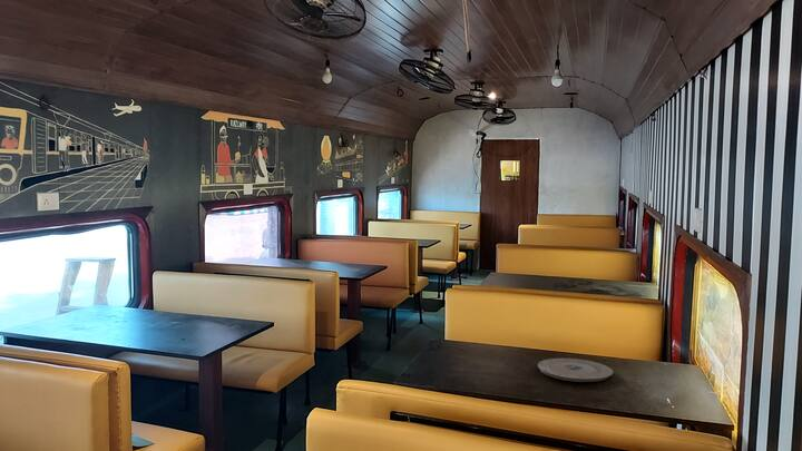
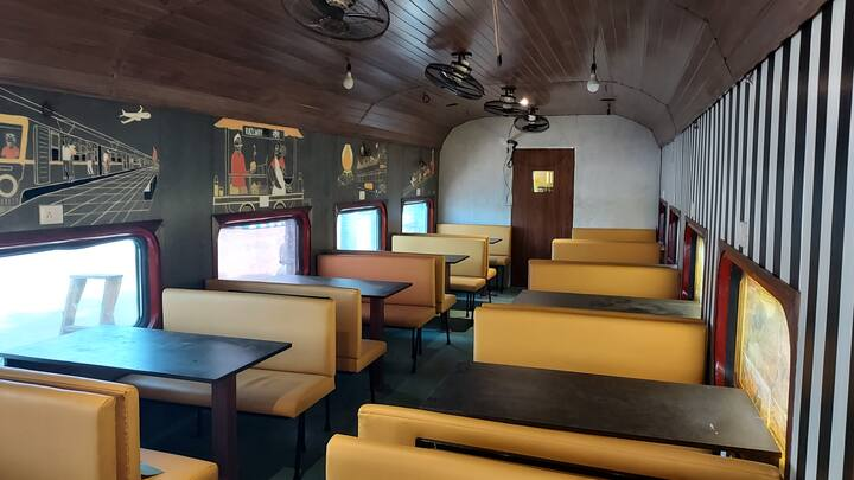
- plate [536,357,614,383]
